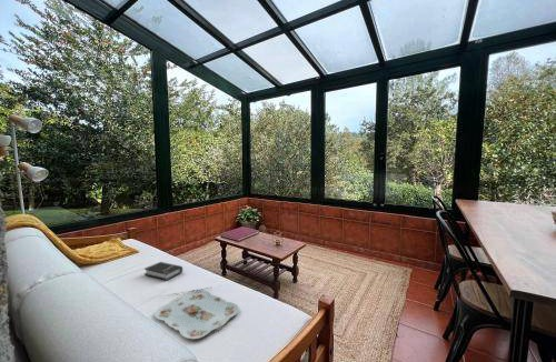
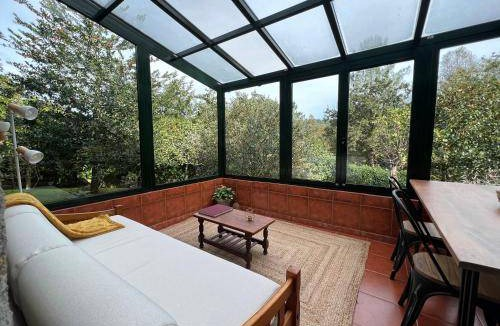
- hardback book [143,261,183,282]
- serving tray [153,290,240,340]
